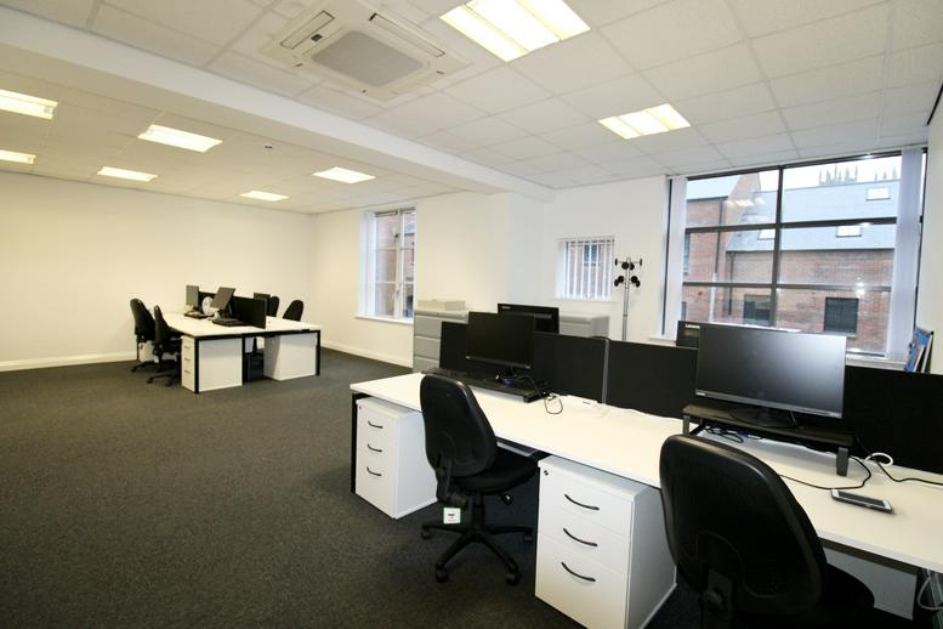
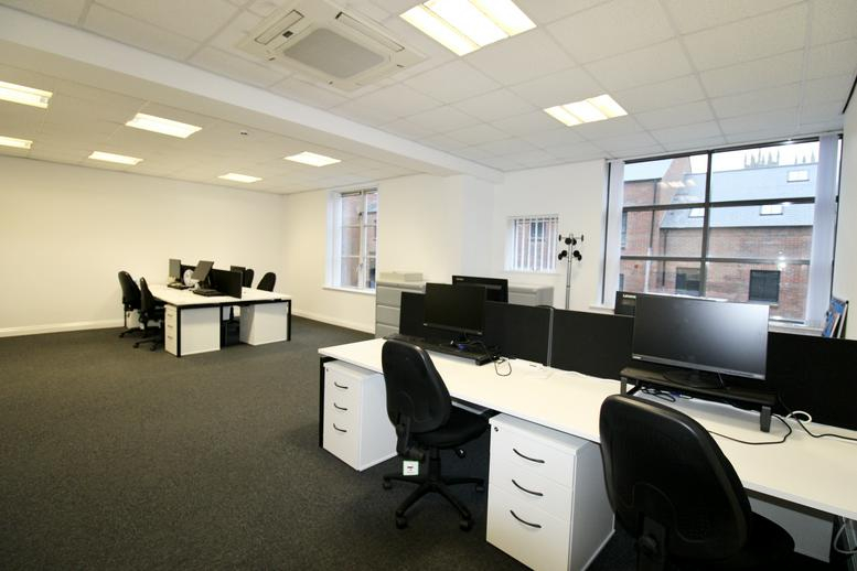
- cell phone [829,487,893,512]
